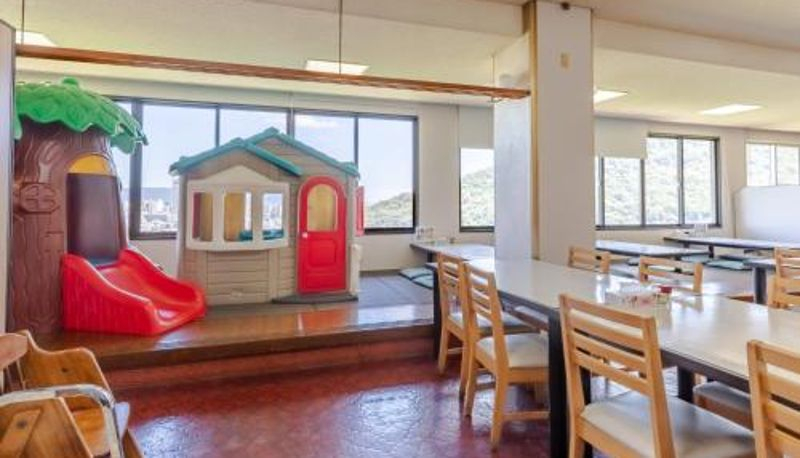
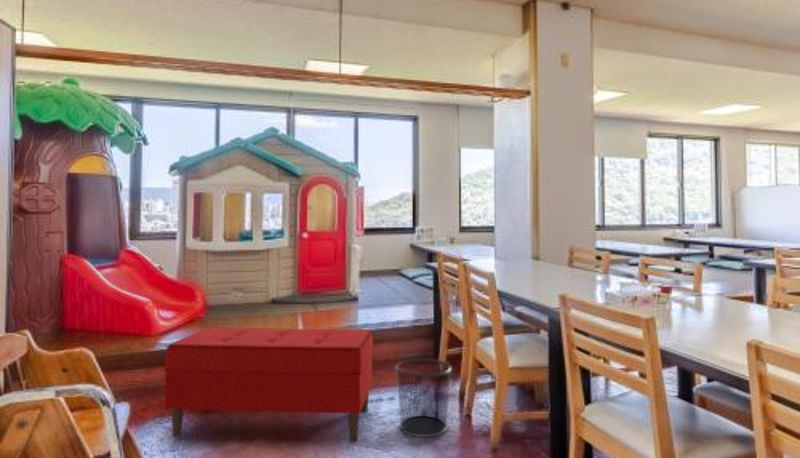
+ bench [164,327,374,443]
+ waste bin [394,358,453,438]
